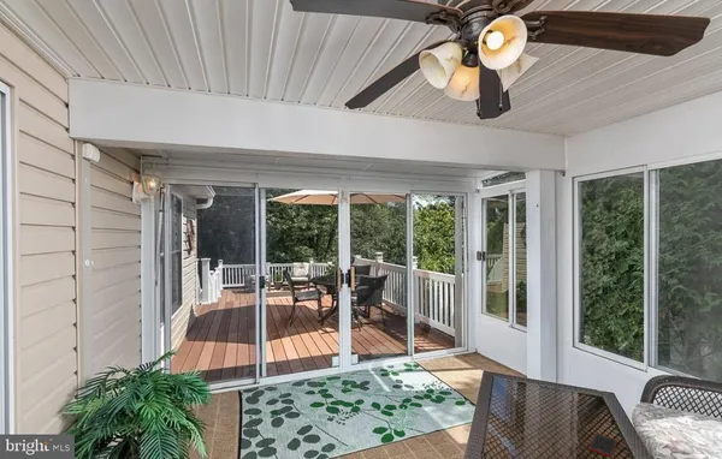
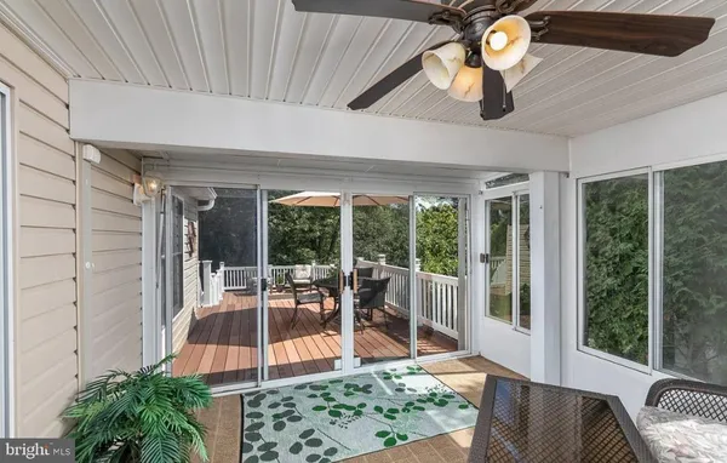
- cell phone [588,433,619,458]
